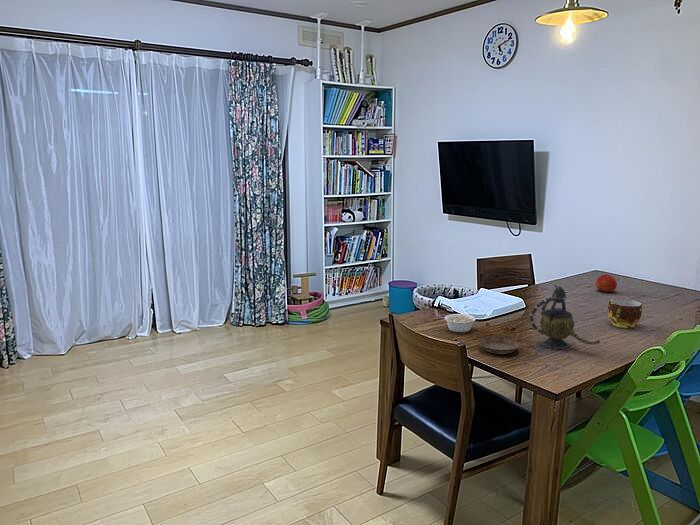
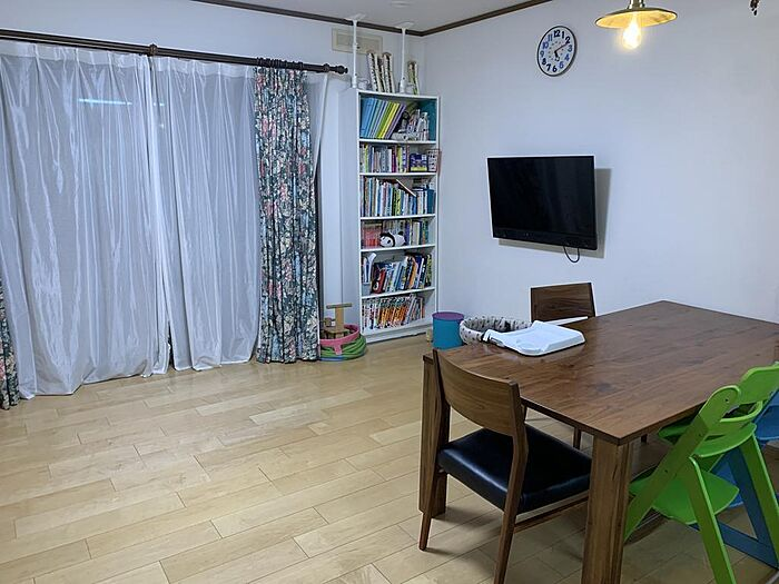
- fruit [595,273,618,293]
- teapot [529,284,601,350]
- saucer [478,336,521,355]
- cup [607,298,643,329]
- legume [443,313,482,333]
